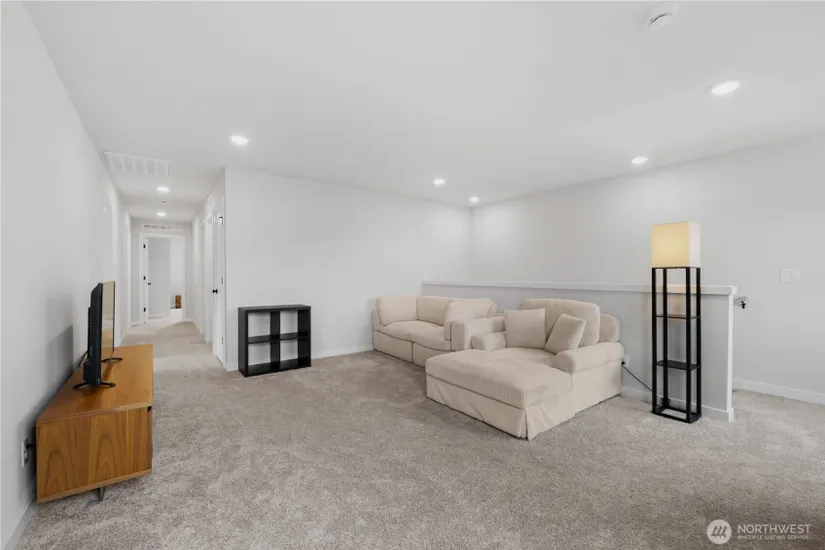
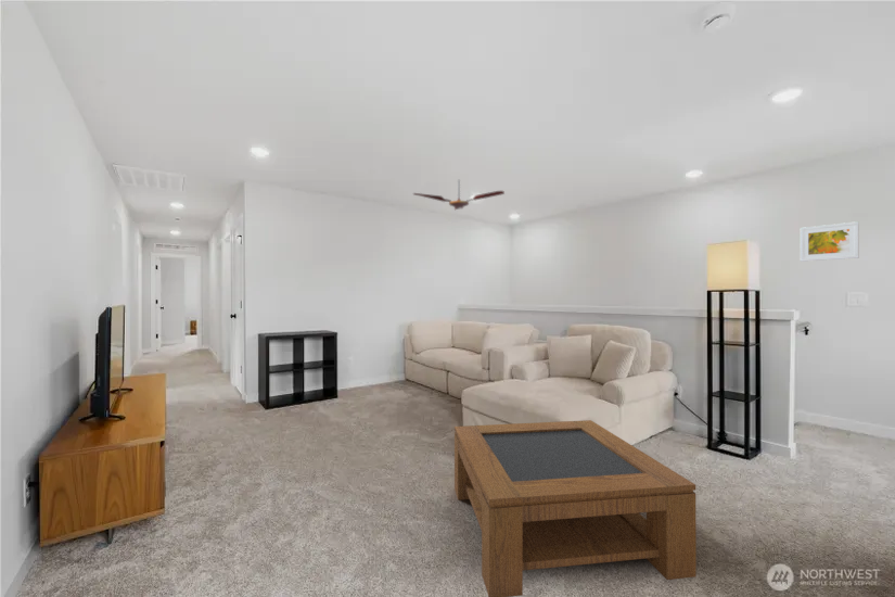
+ ceiling fan [412,179,506,211]
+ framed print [800,220,860,263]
+ coffee table [453,419,698,597]
